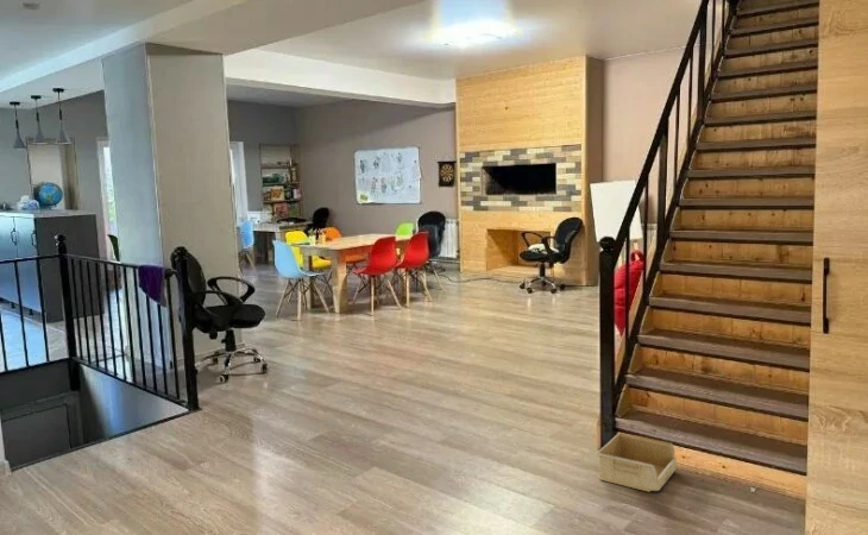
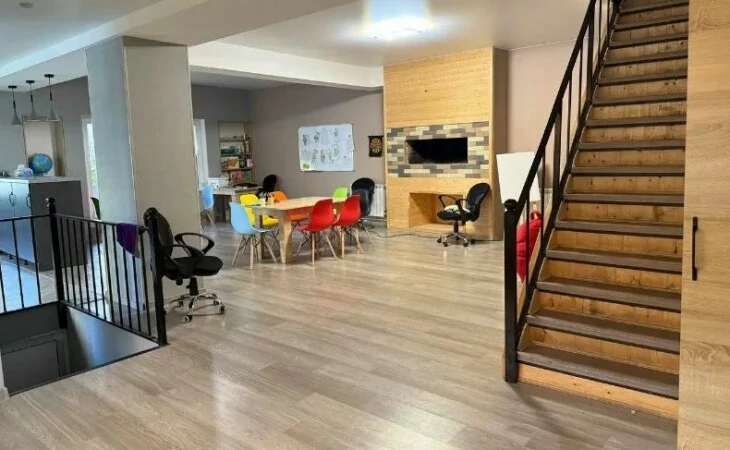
- storage bin [596,432,678,493]
